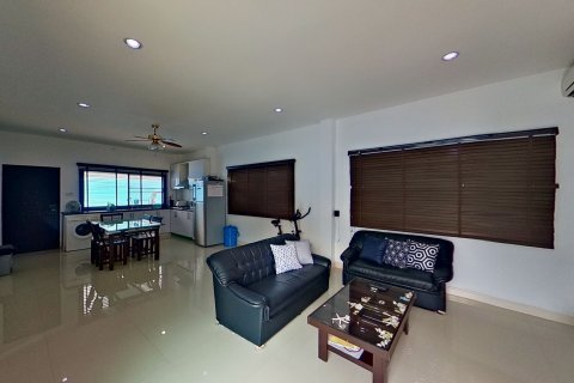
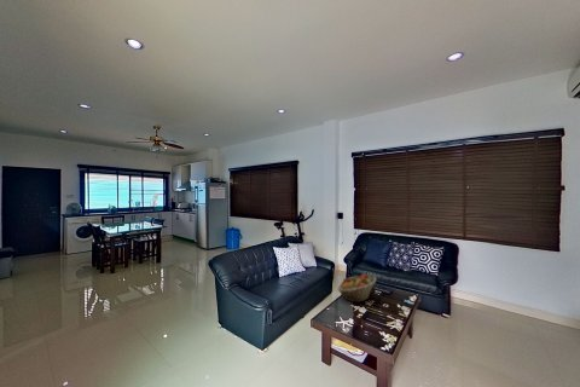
+ fruit basket [336,273,378,304]
